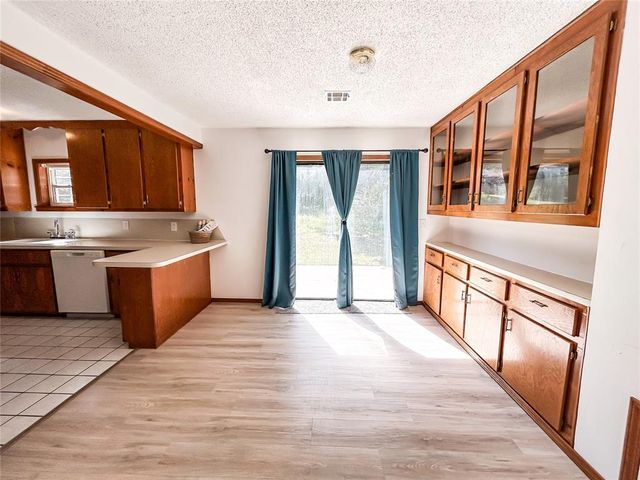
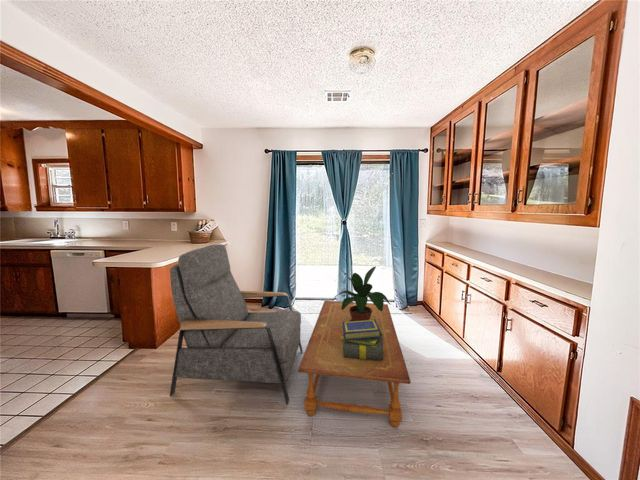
+ potted plant [333,265,391,321]
+ chair [169,243,304,405]
+ coffee table [297,300,412,428]
+ stack of books [341,319,383,360]
